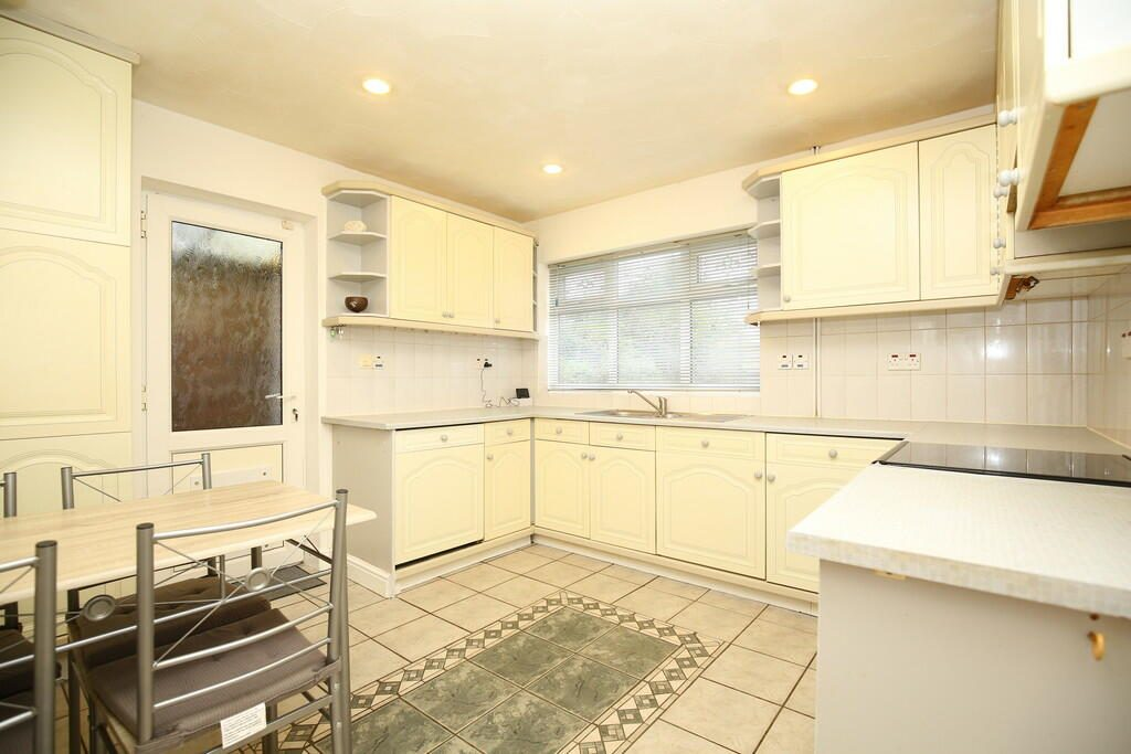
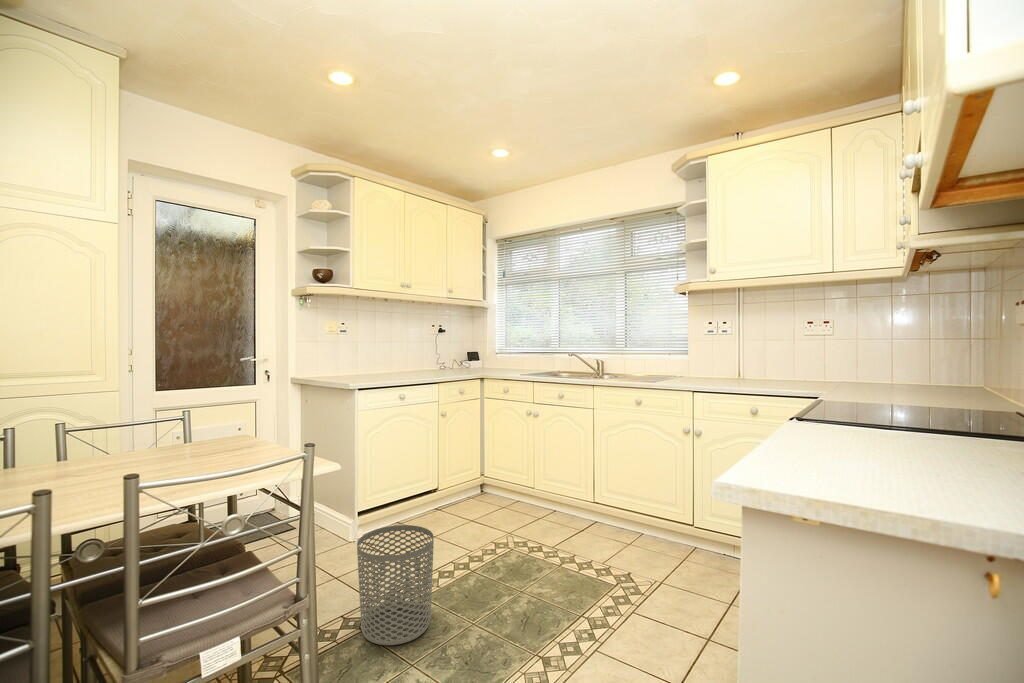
+ waste bin [356,524,435,646]
